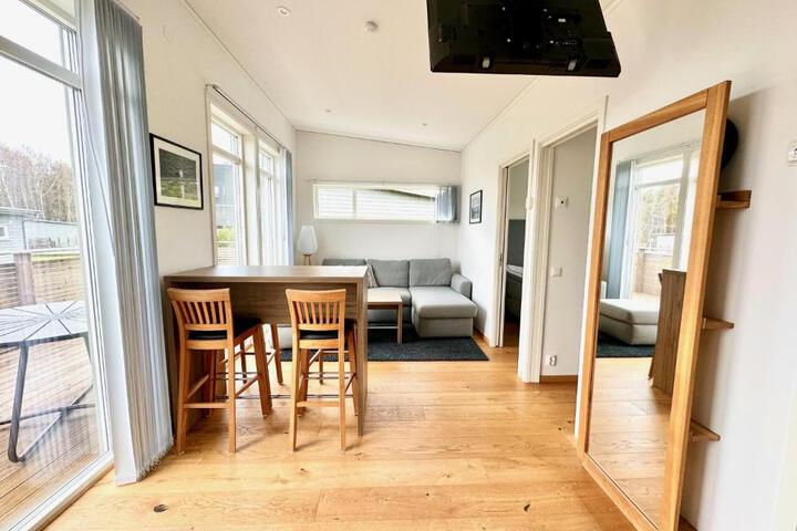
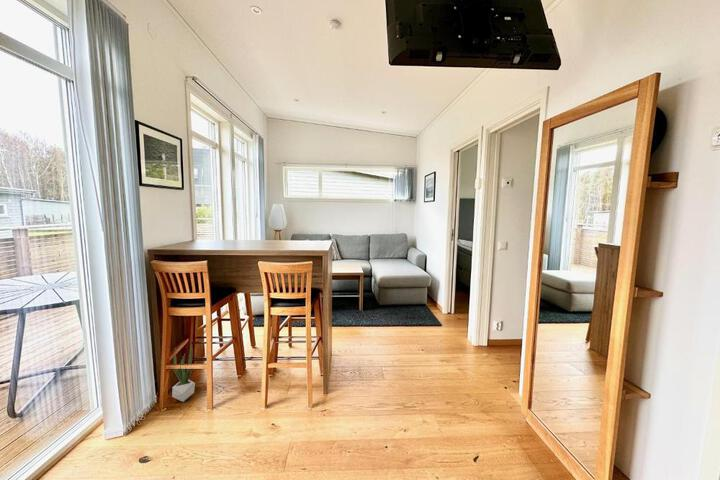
+ potted plant [171,341,199,403]
